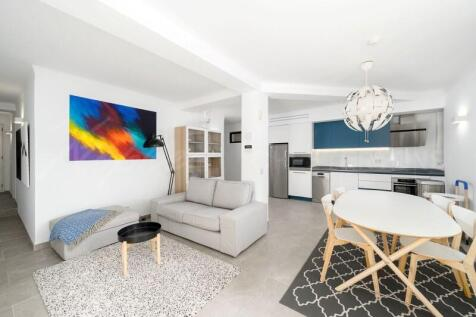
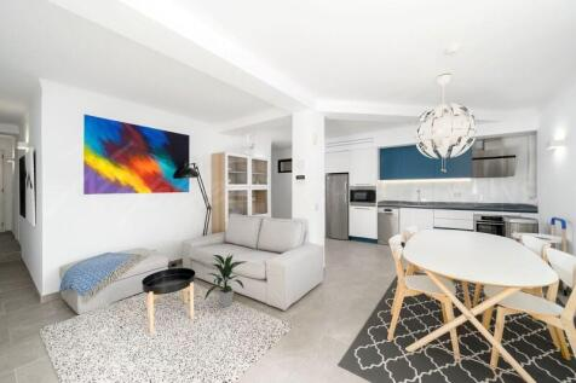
+ indoor plant [203,253,249,308]
